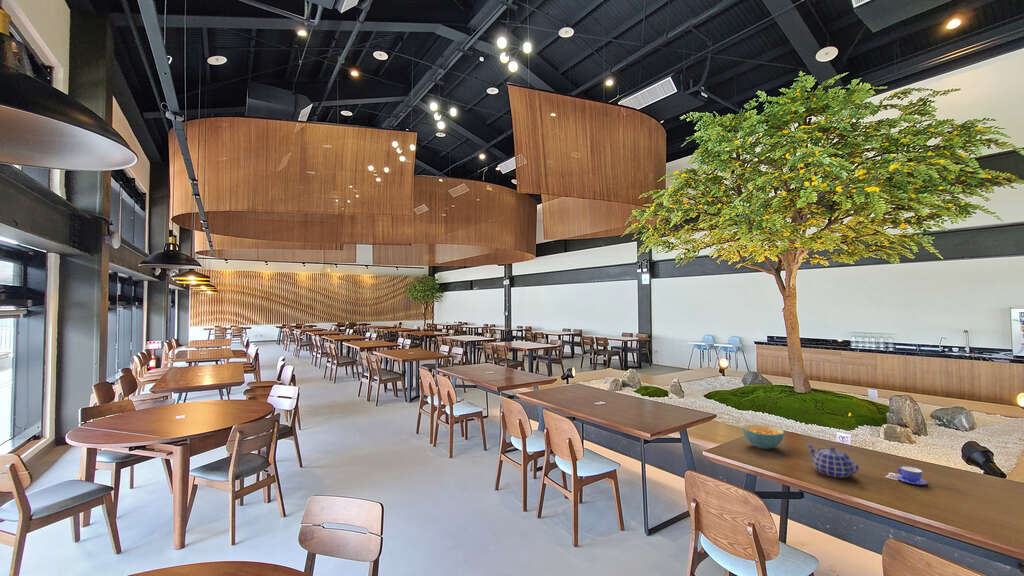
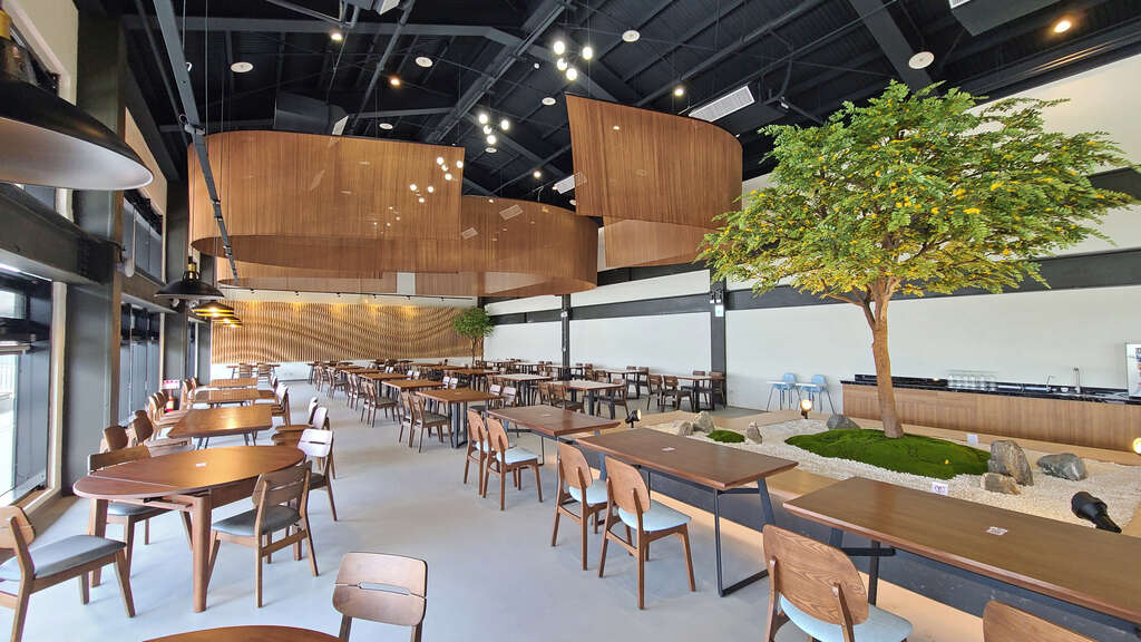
- cereal bowl [742,423,785,450]
- teapot [805,442,860,479]
- teacup [896,465,928,486]
